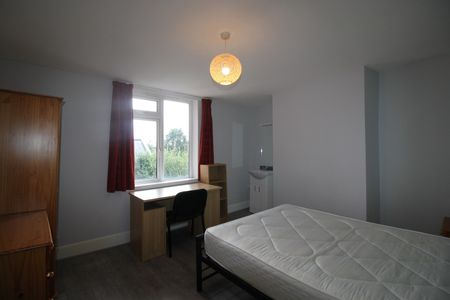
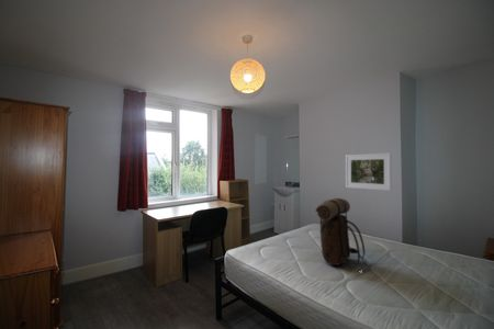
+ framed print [345,151,392,192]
+ backpack [314,197,368,270]
